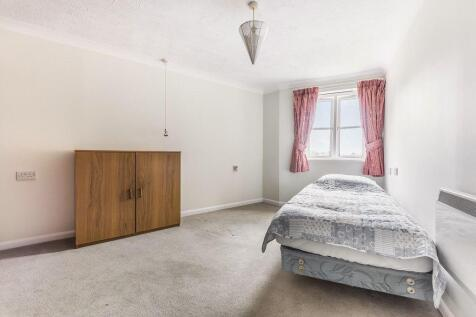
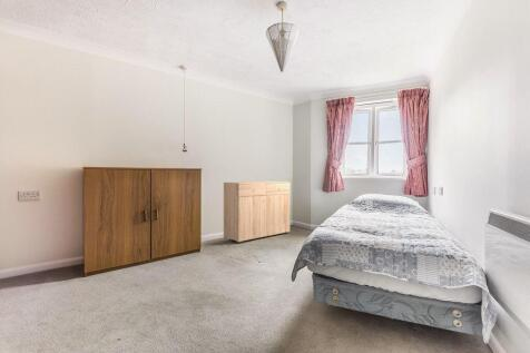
+ dresser [223,180,291,244]
